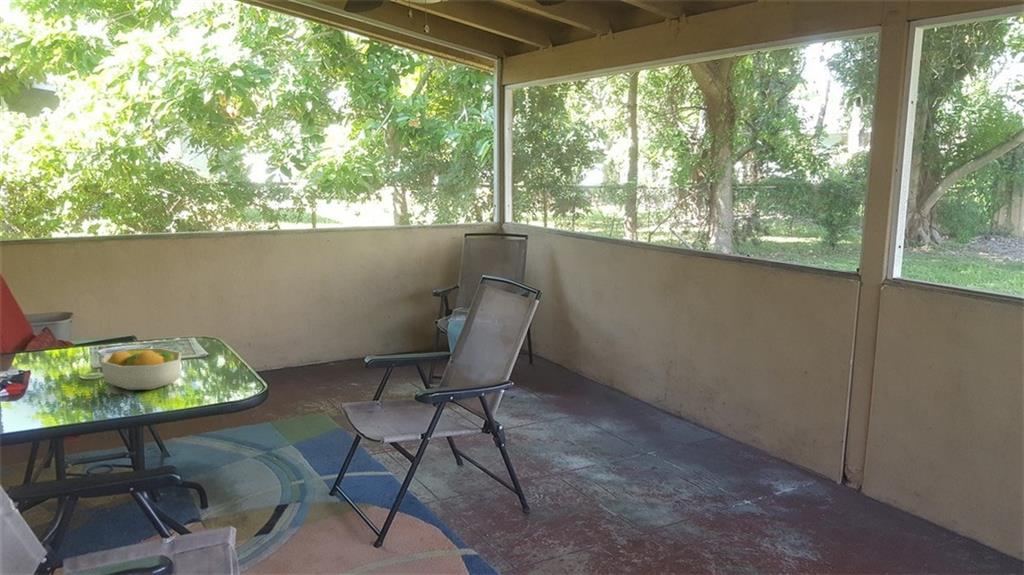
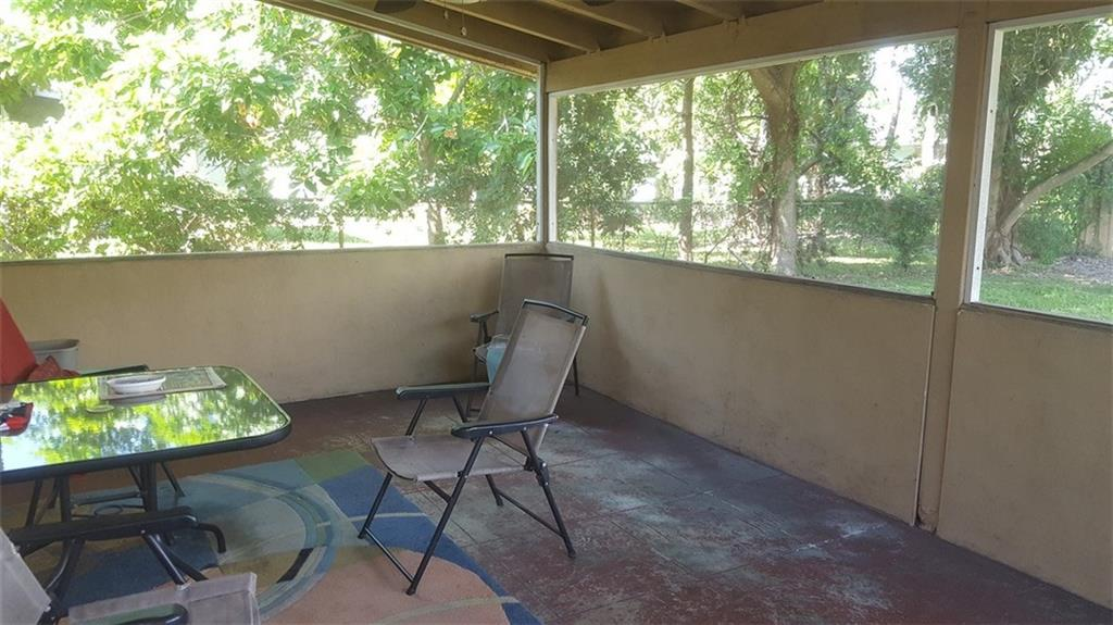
- fruit bowl [100,347,182,391]
